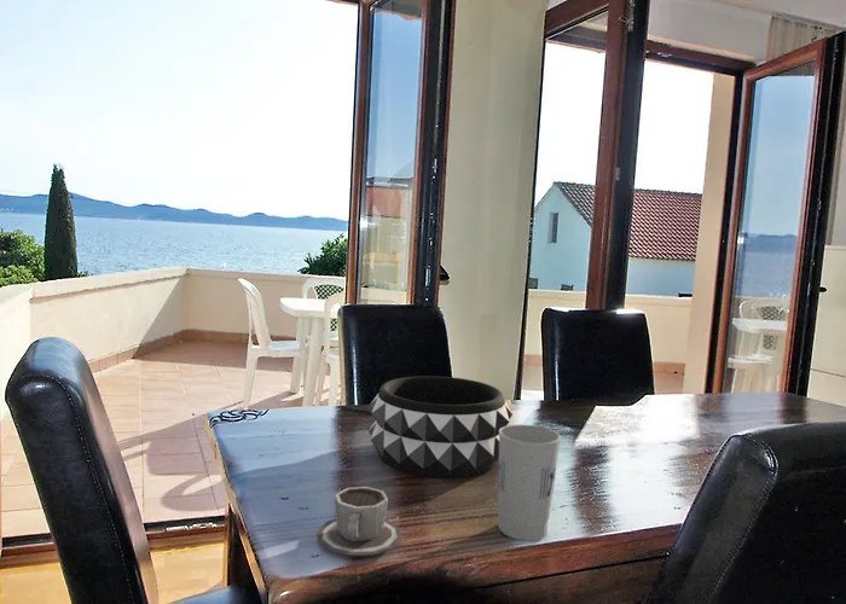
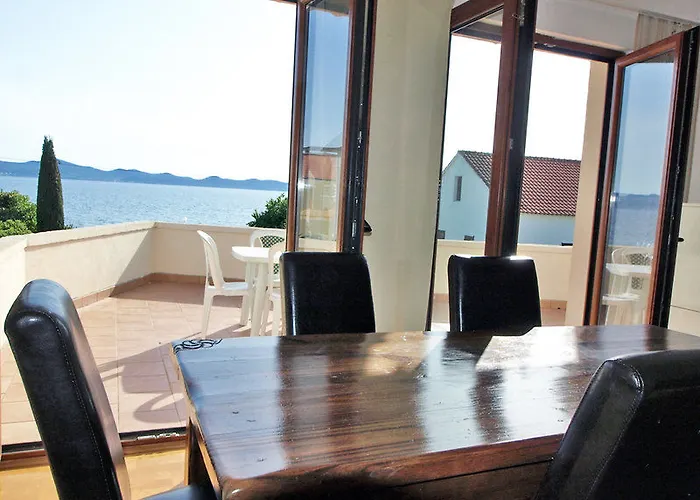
- cup [498,424,562,541]
- decorative bowl [367,374,514,478]
- cup [315,486,404,557]
